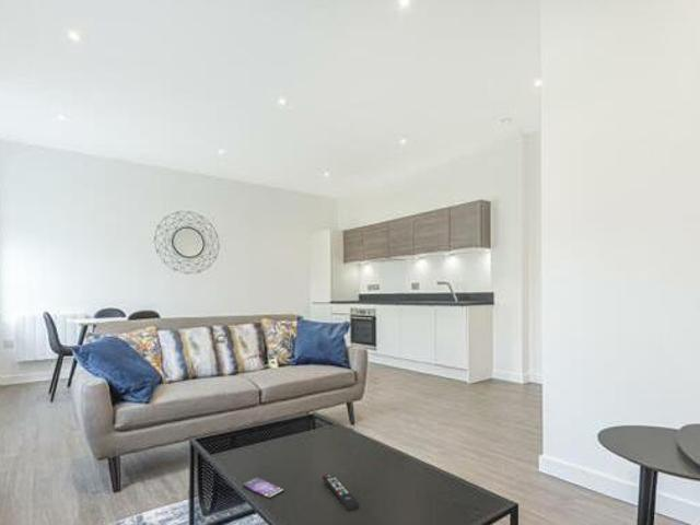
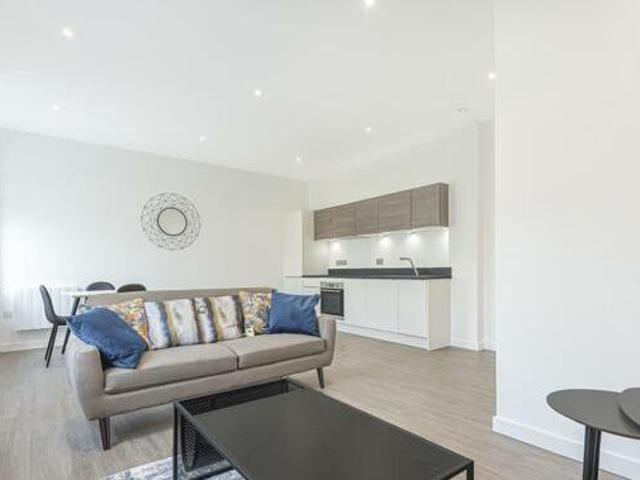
- remote control [322,472,360,512]
- smartphone [241,476,285,500]
